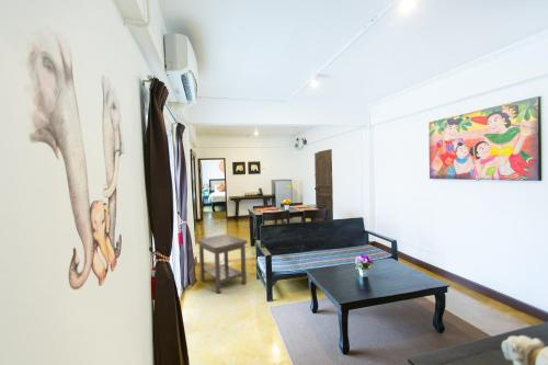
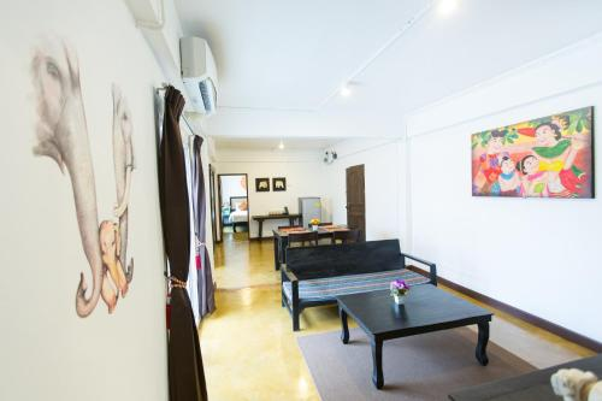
- side table [195,233,249,294]
